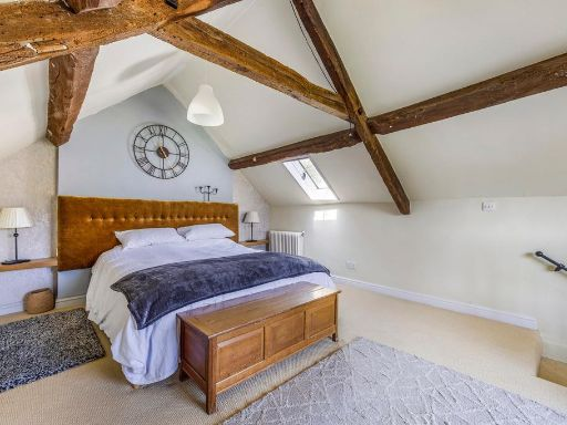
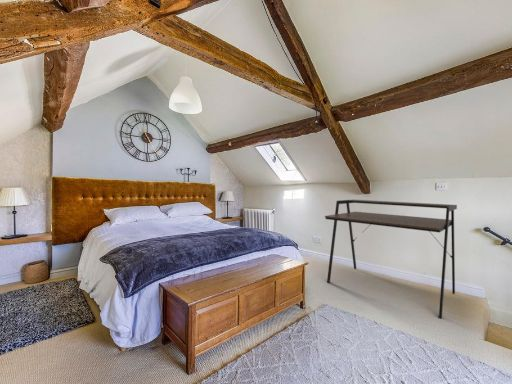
+ desk [324,199,458,319]
